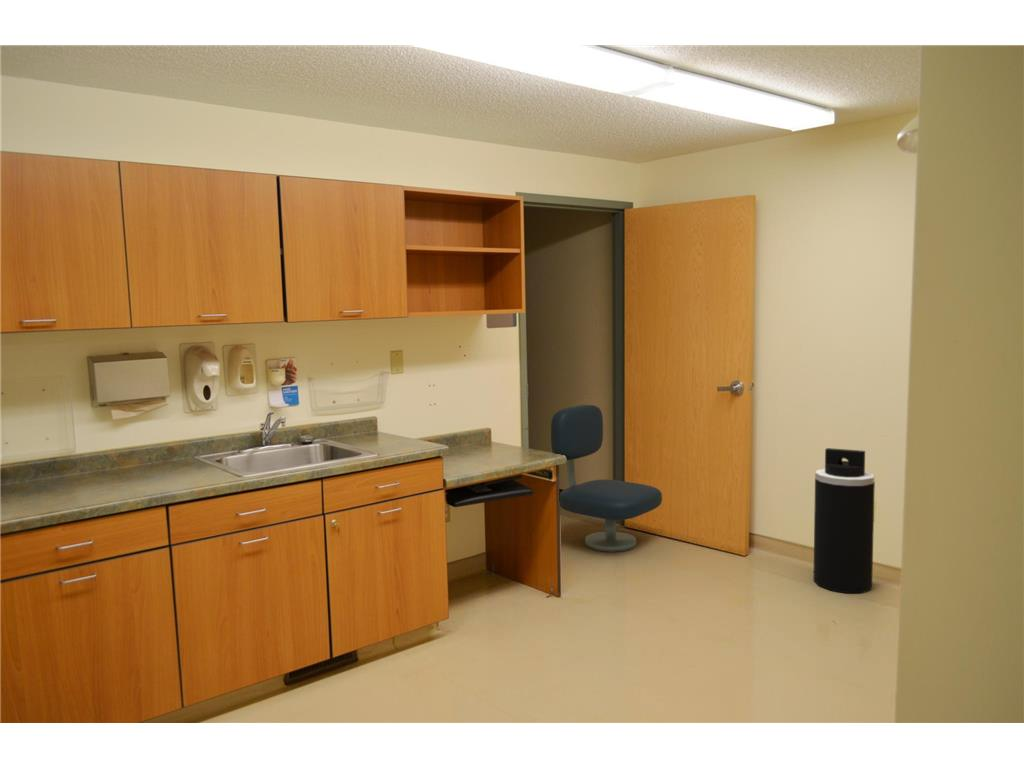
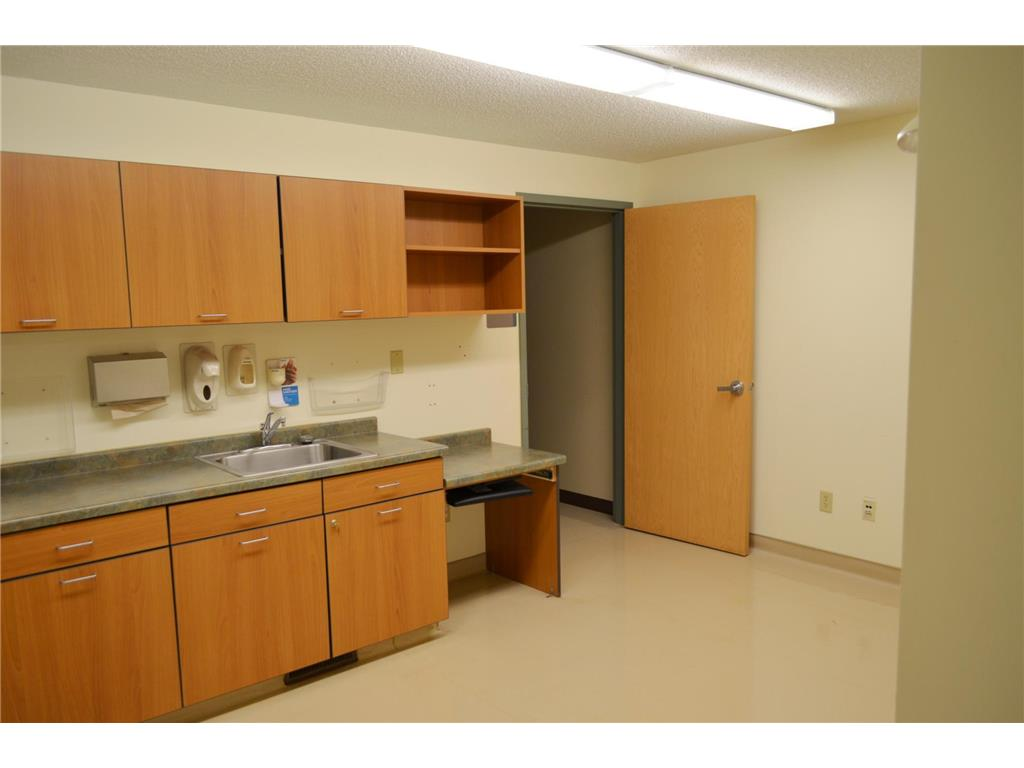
- trash can [812,447,876,594]
- office chair [550,404,663,553]
